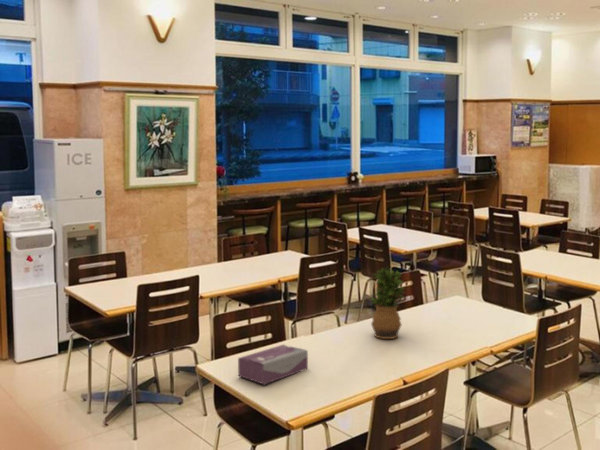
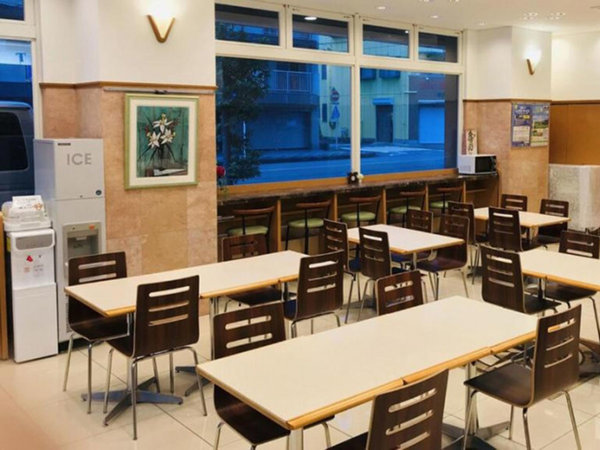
- tissue box [237,344,309,385]
- potted plant [370,265,407,340]
